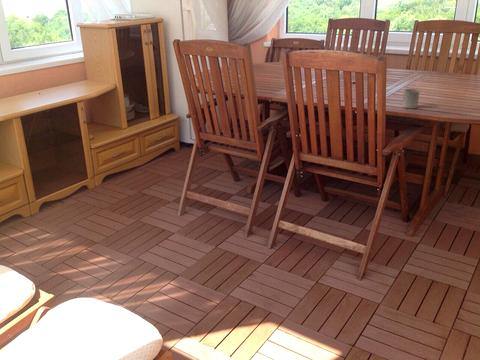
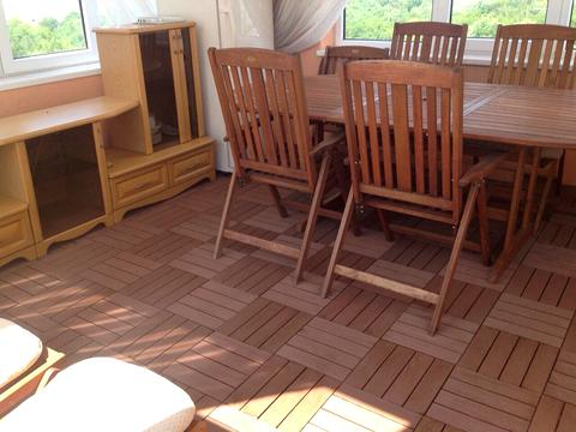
- cup [402,88,420,109]
